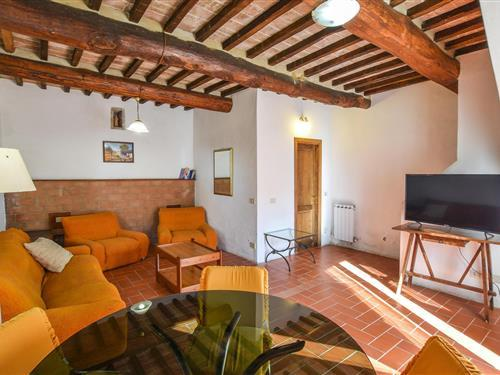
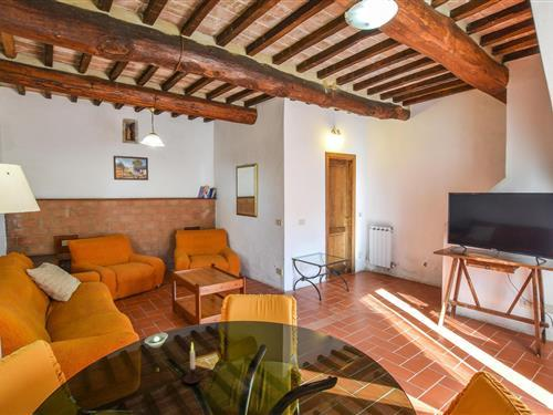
+ candle [182,342,207,384]
